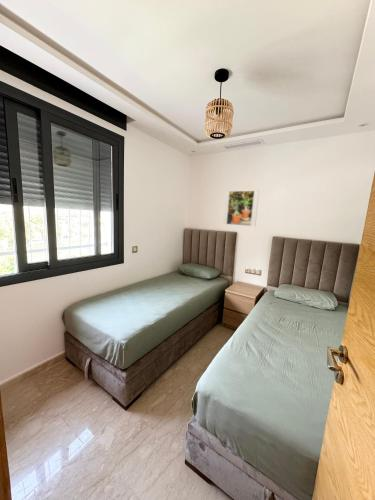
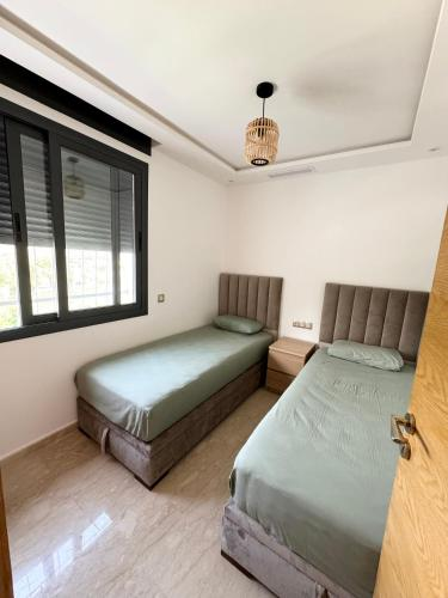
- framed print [222,190,260,227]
